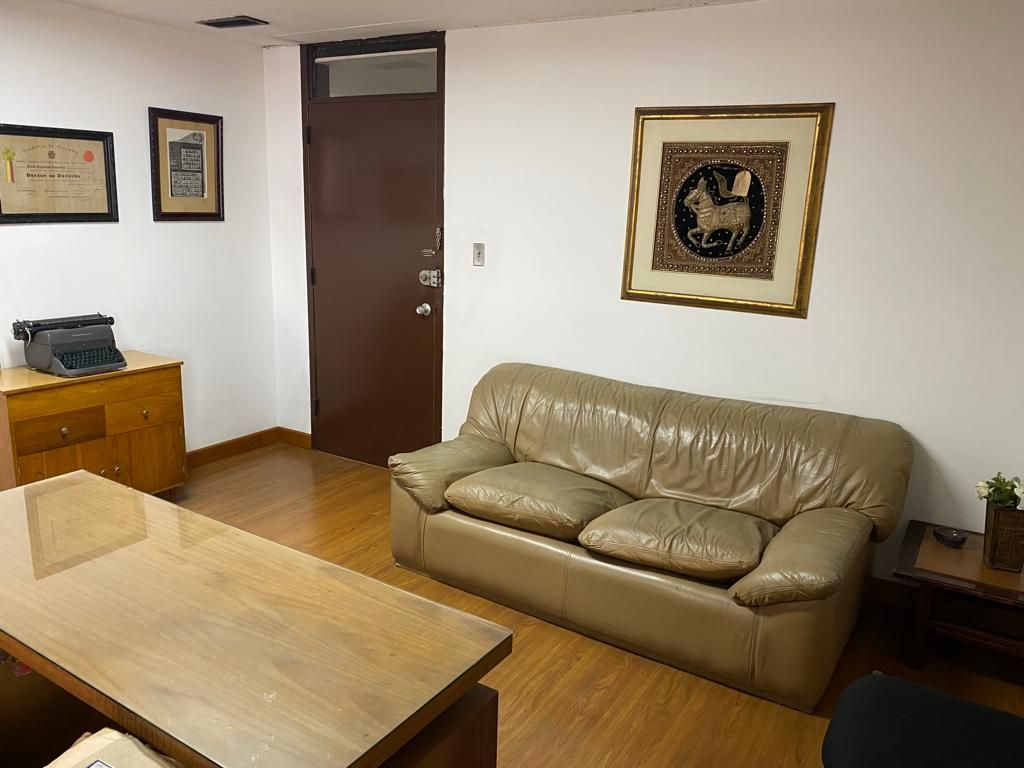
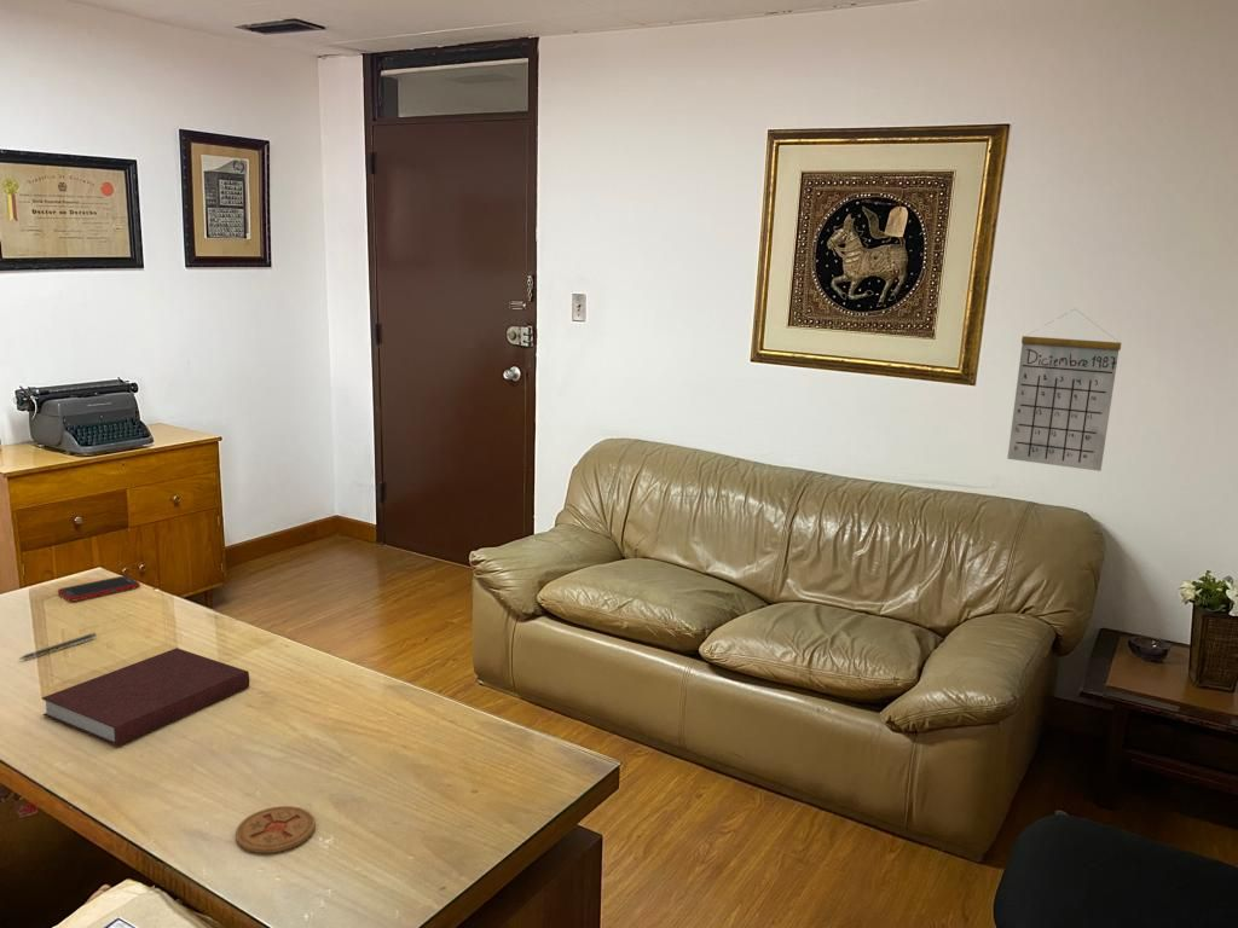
+ notebook [40,646,250,747]
+ calendar [1006,308,1122,472]
+ coaster [235,805,317,854]
+ cell phone [57,574,141,603]
+ pen [17,632,97,661]
